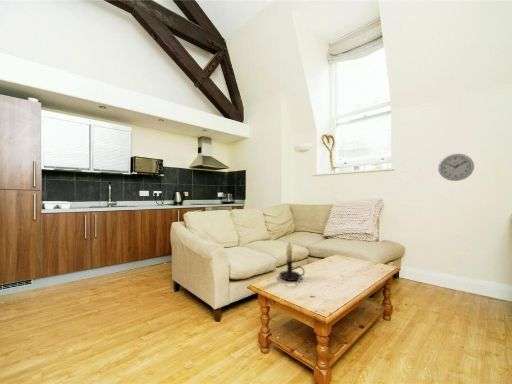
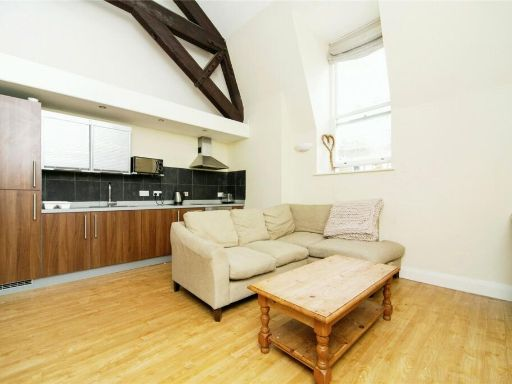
- candle holder [278,238,306,282]
- wall clock [437,153,475,182]
